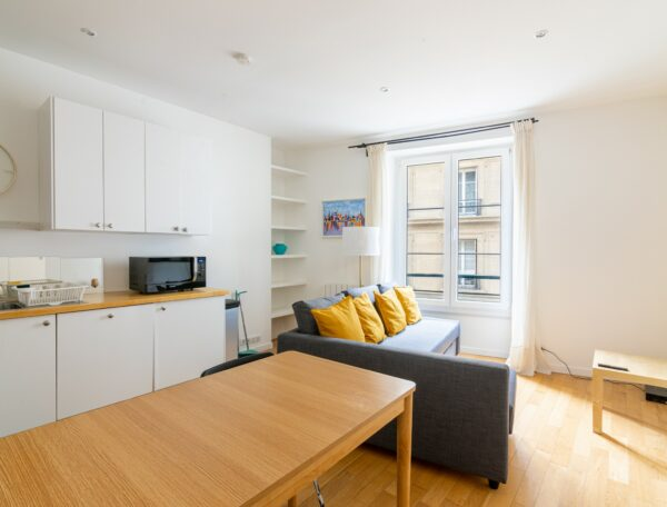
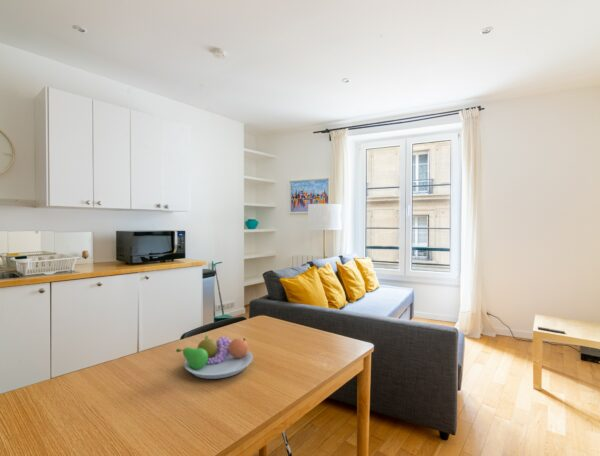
+ fruit bowl [175,333,254,380]
